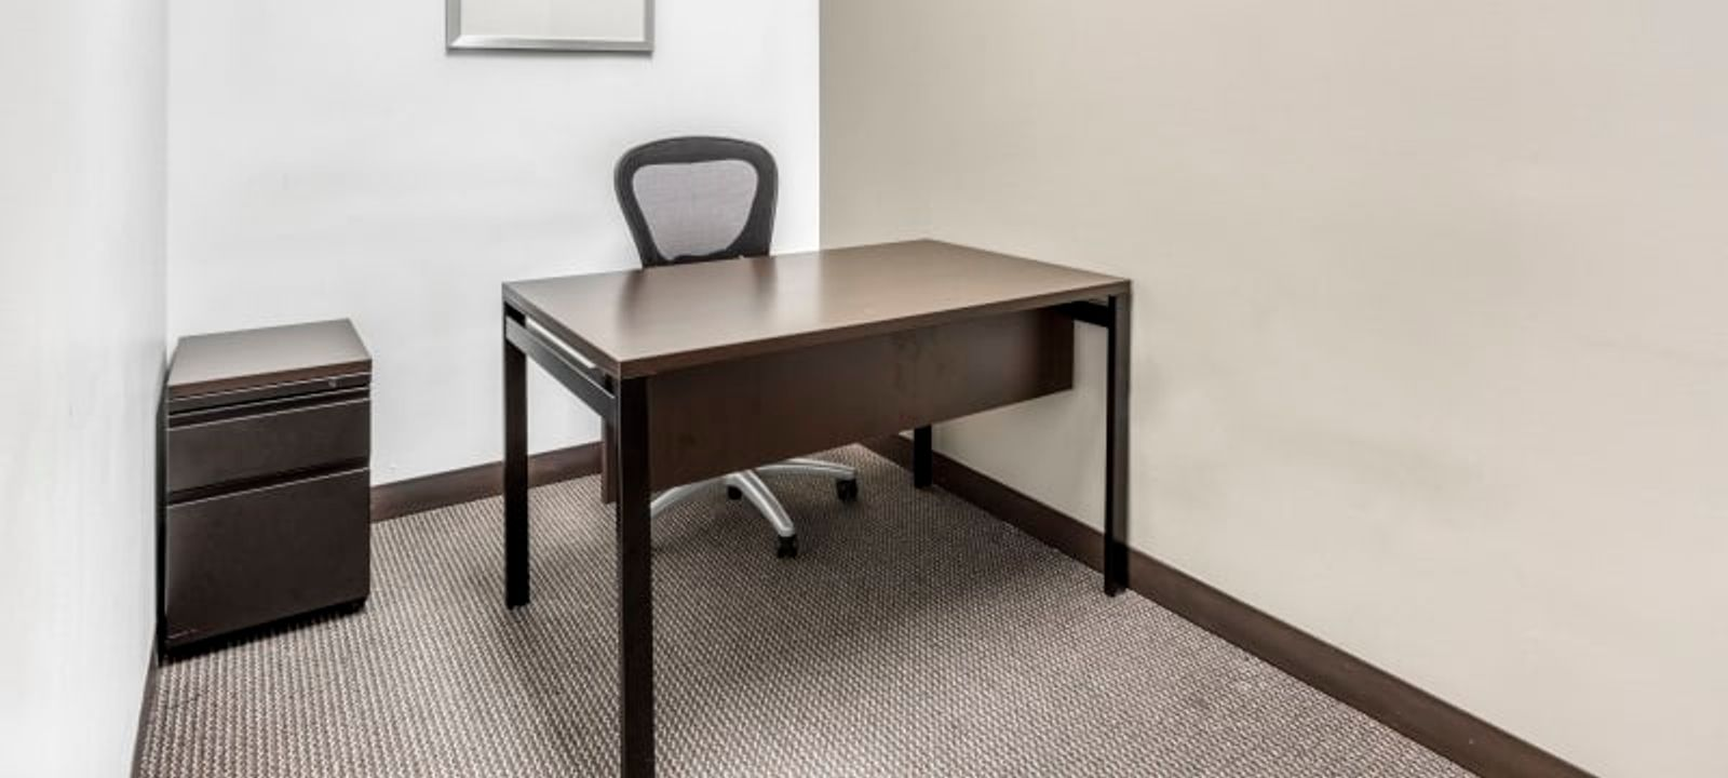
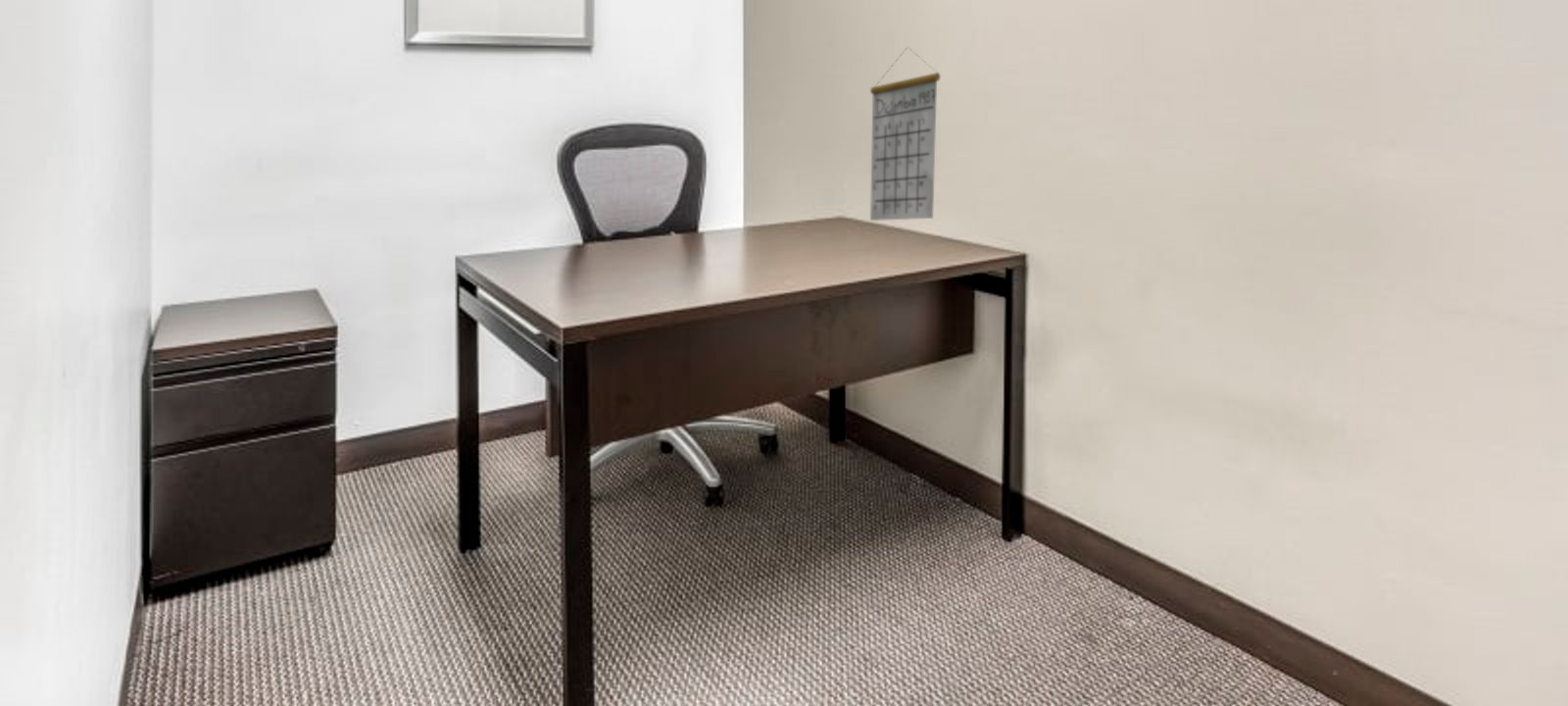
+ calendar [869,46,941,222]
